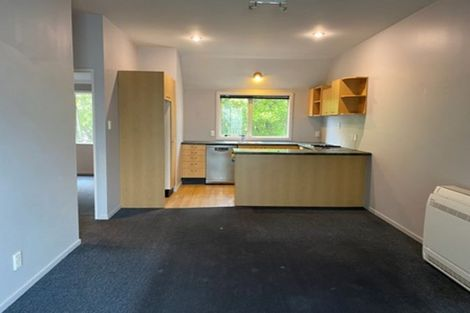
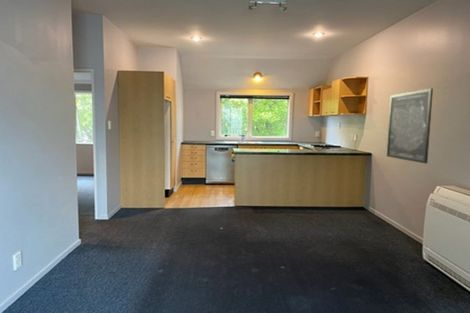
+ wall art [386,87,434,165]
